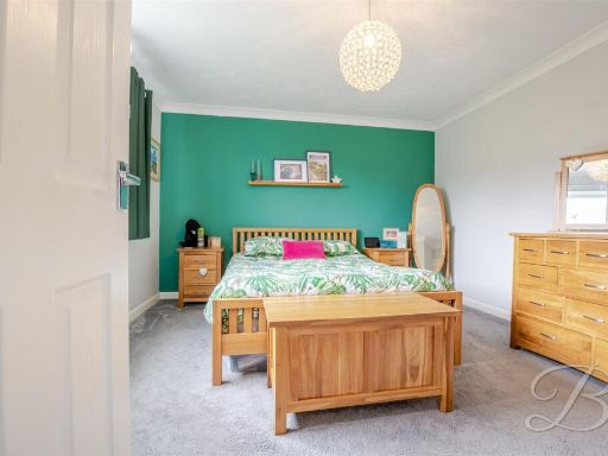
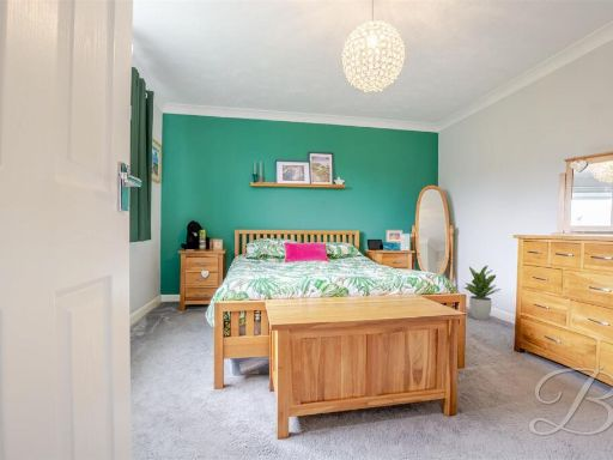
+ potted plant [462,265,502,321]
